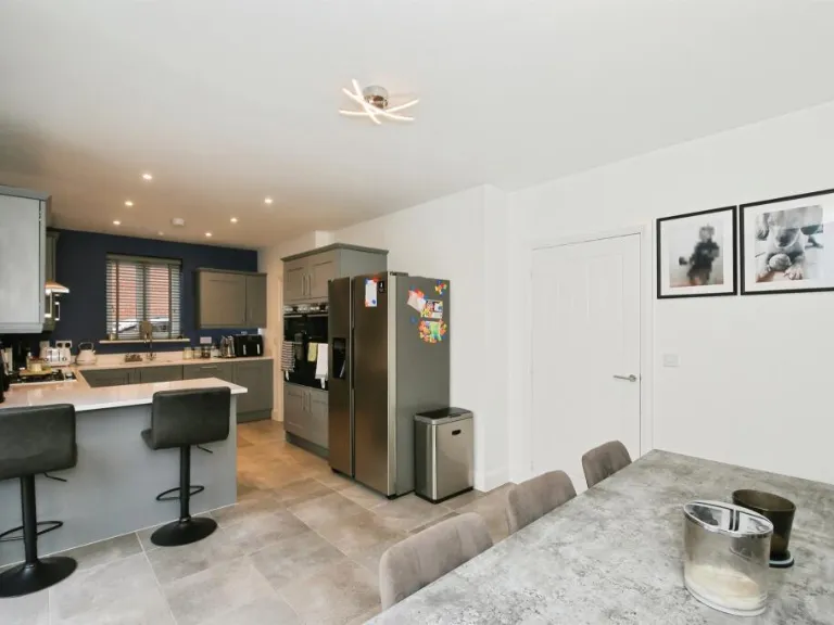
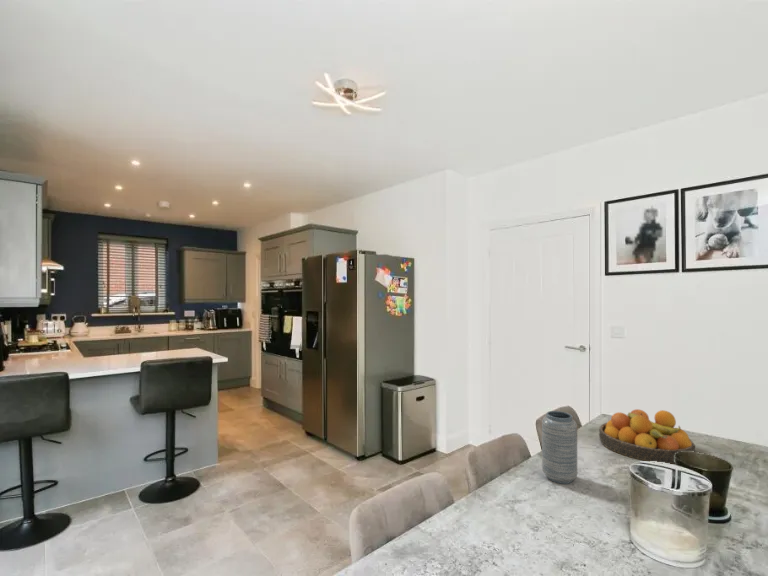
+ vase [541,410,578,485]
+ fruit bowl [598,408,696,465]
